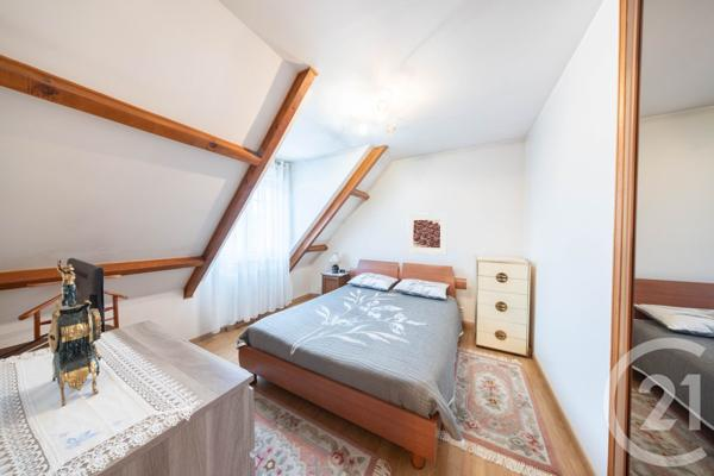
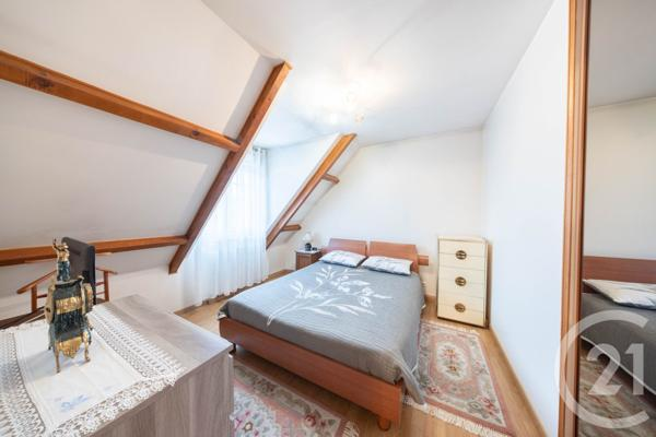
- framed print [406,212,449,256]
